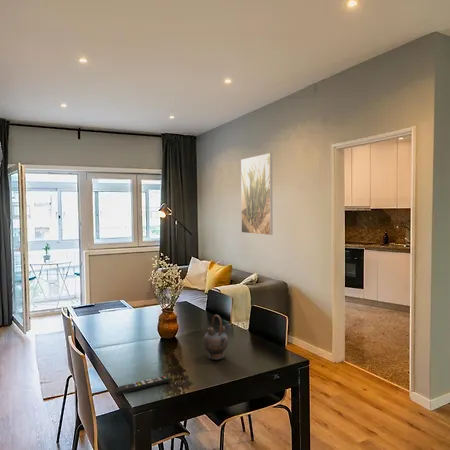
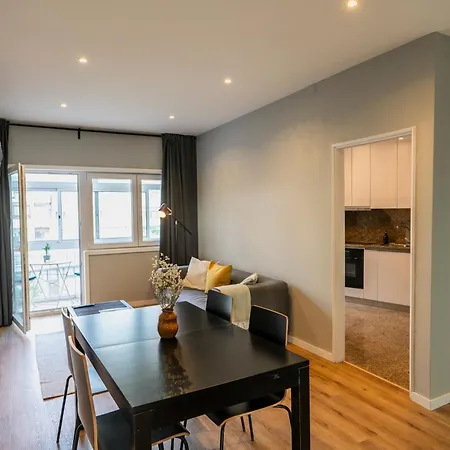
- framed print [240,152,273,236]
- remote control [114,375,171,396]
- teapot [203,314,229,361]
